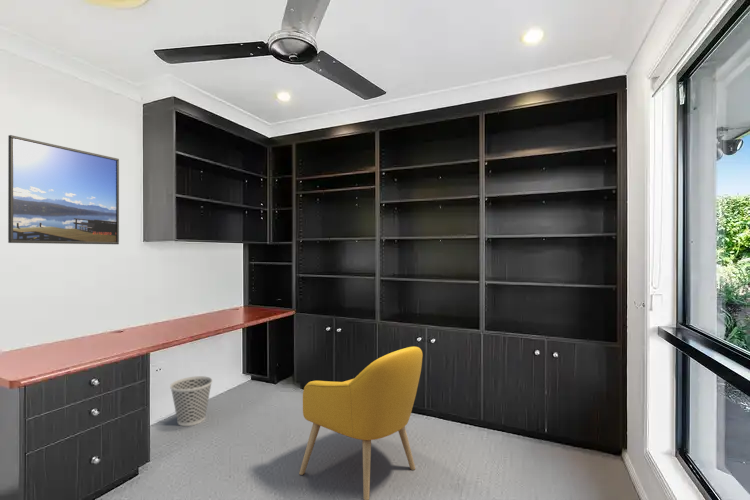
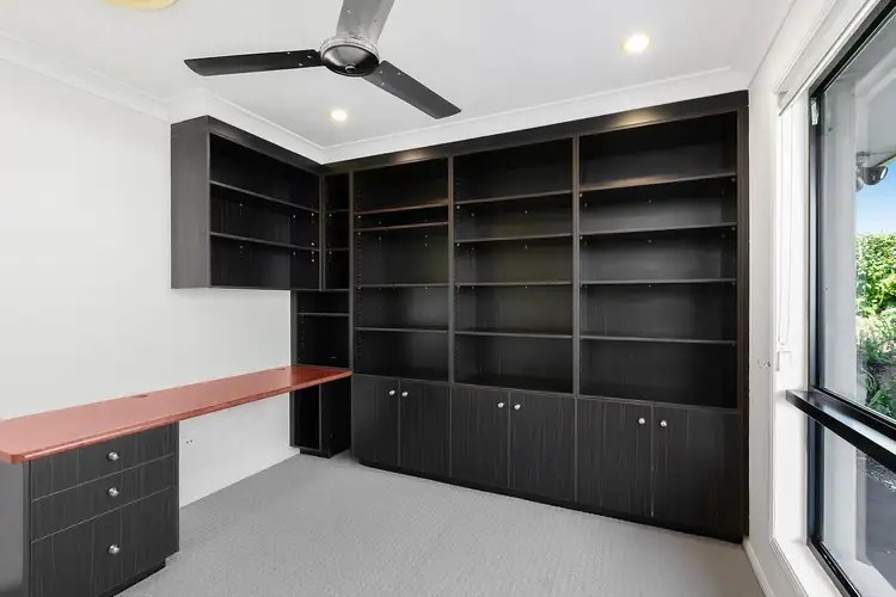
- wastebasket [169,375,213,427]
- armchair [298,346,424,500]
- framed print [7,134,120,245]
